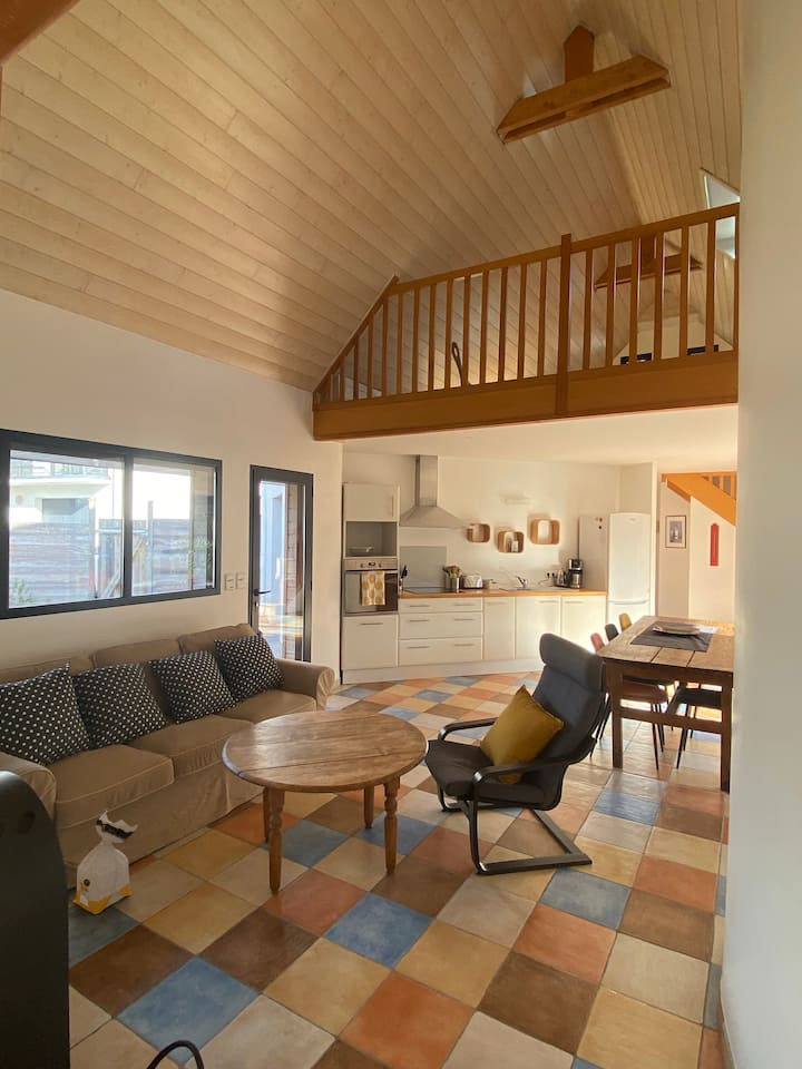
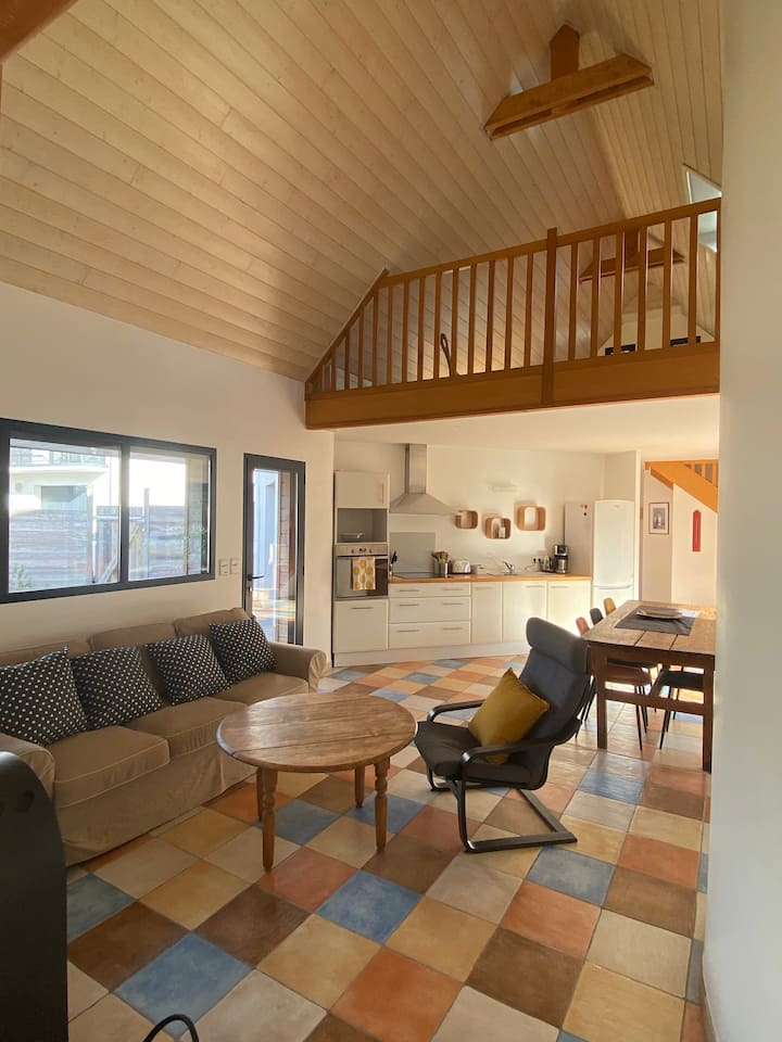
- bag [72,810,139,915]
